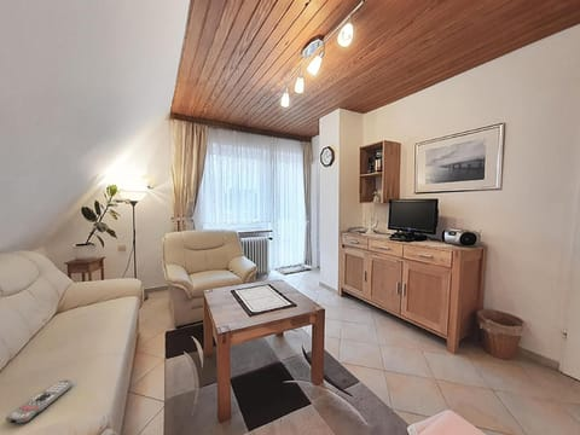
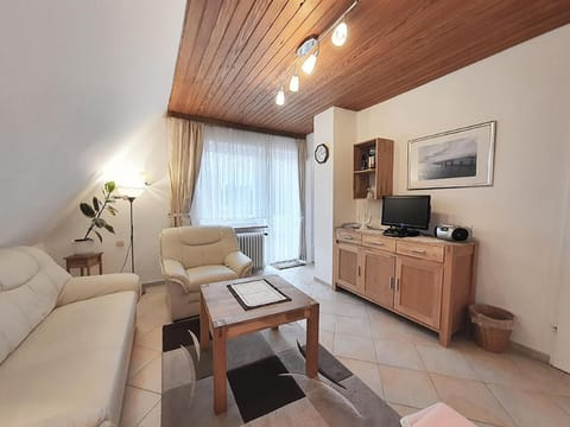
- remote control [5,378,75,425]
